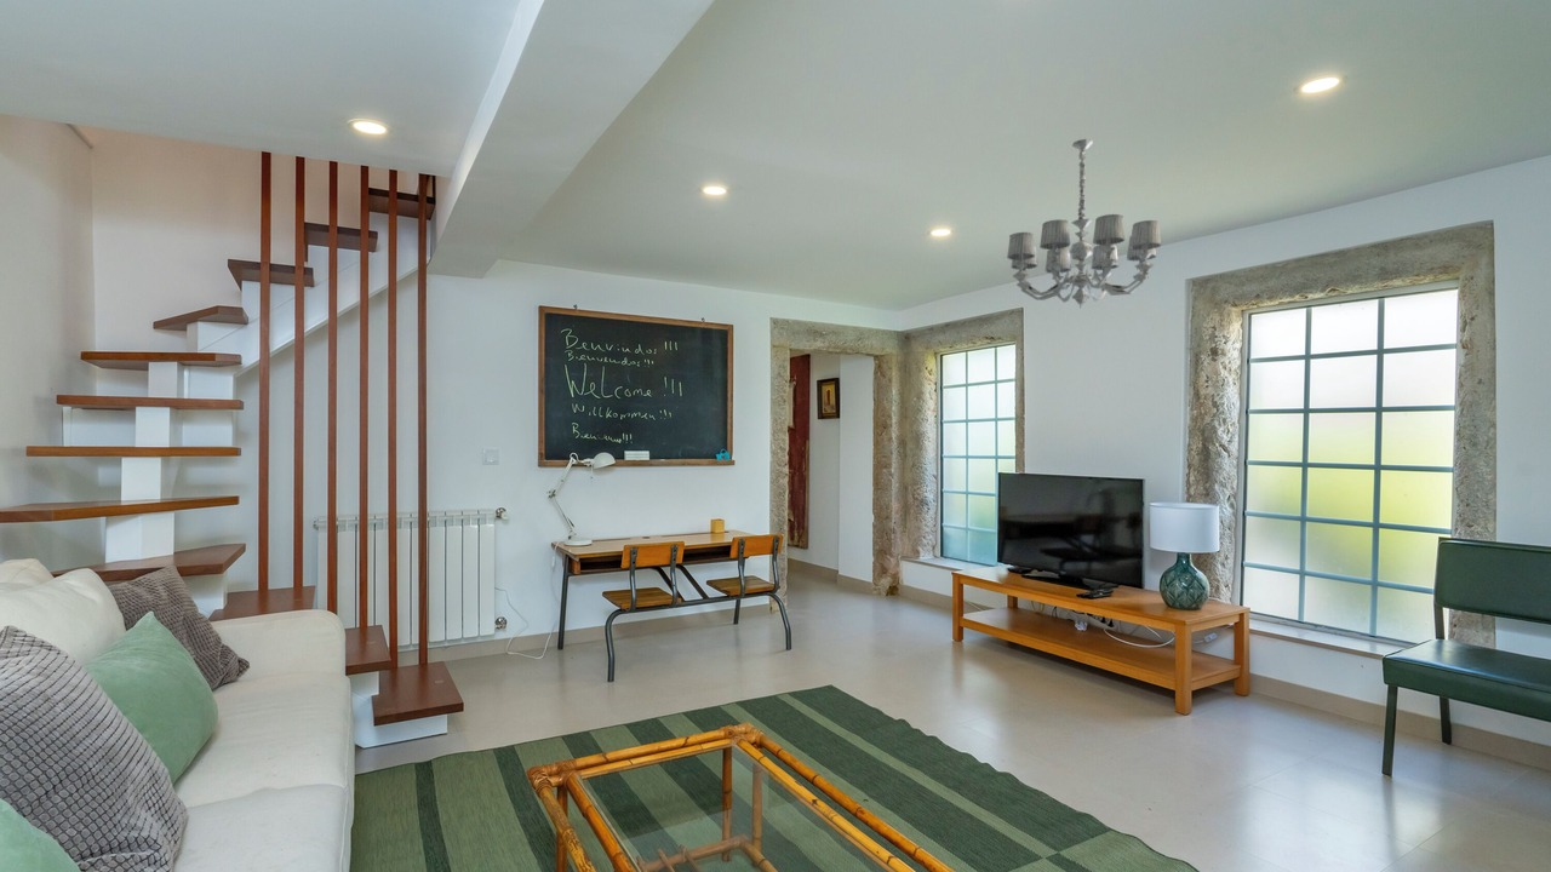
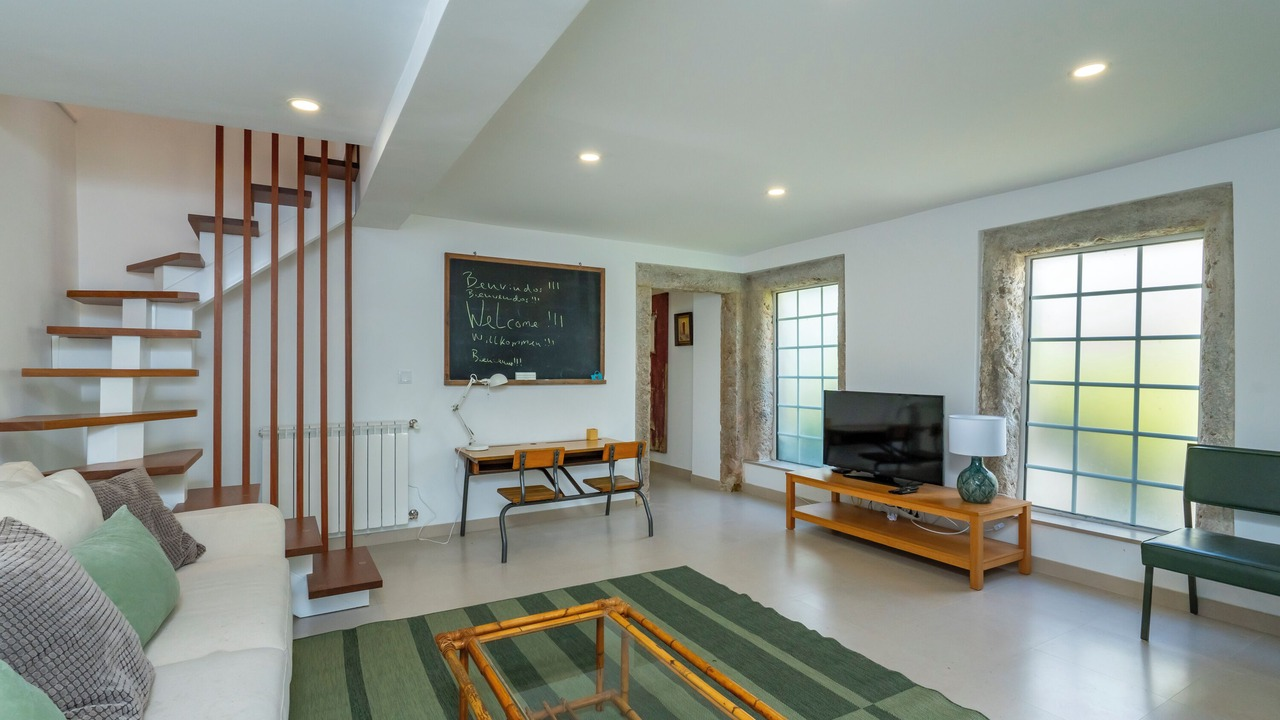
- chandelier [1006,138,1162,309]
